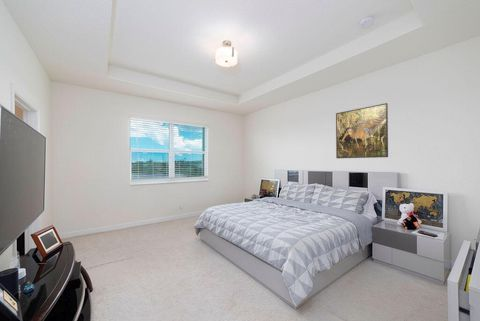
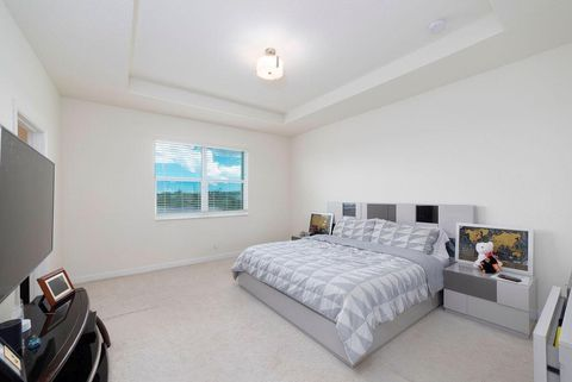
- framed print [335,102,389,159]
